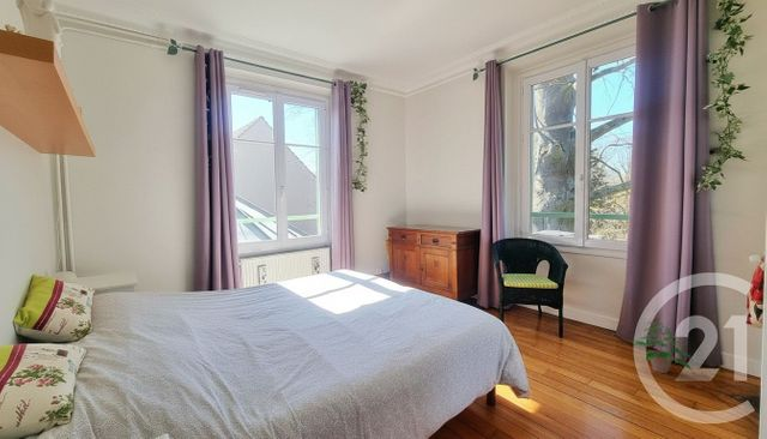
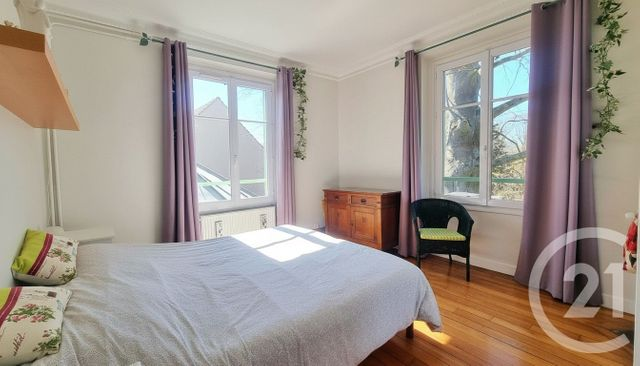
- potted plant [632,320,694,374]
